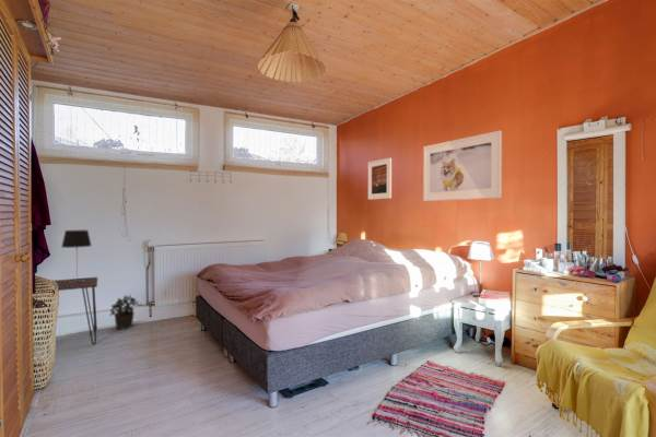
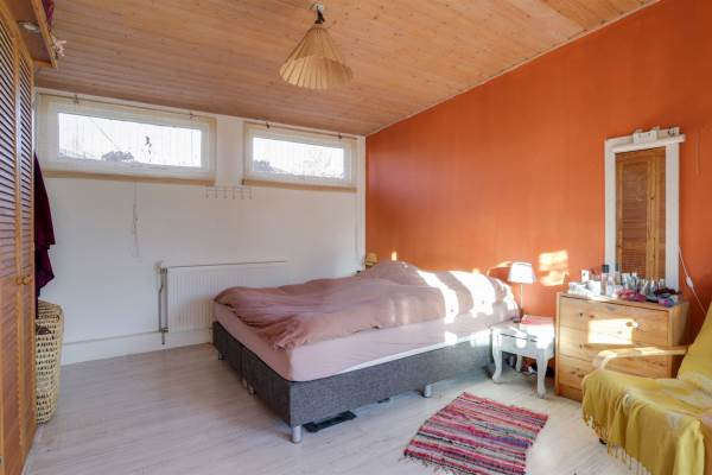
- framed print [422,129,503,202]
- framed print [367,157,393,201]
- table lamp [60,229,93,283]
- desk [54,276,98,345]
- potted plant [108,294,143,331]
